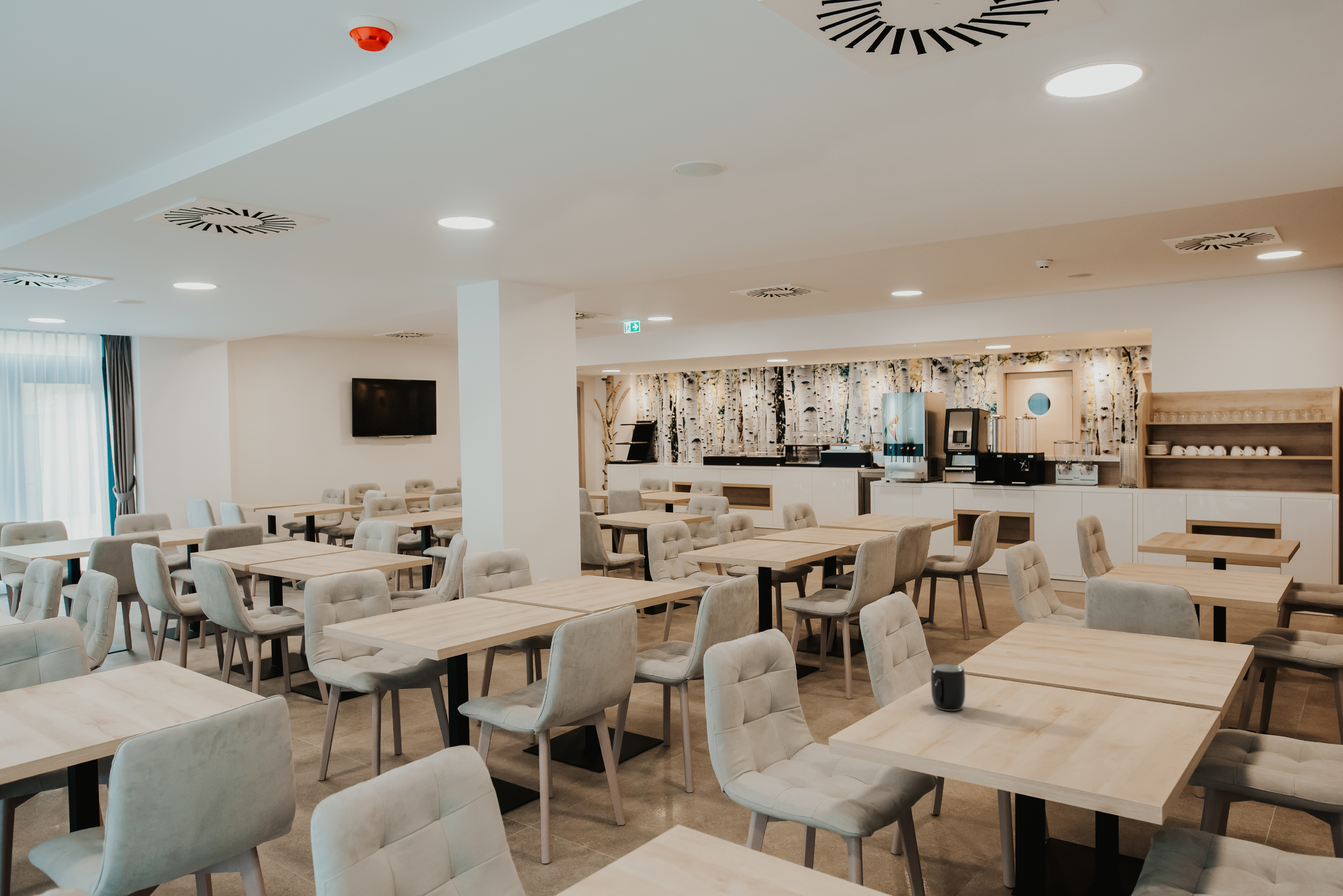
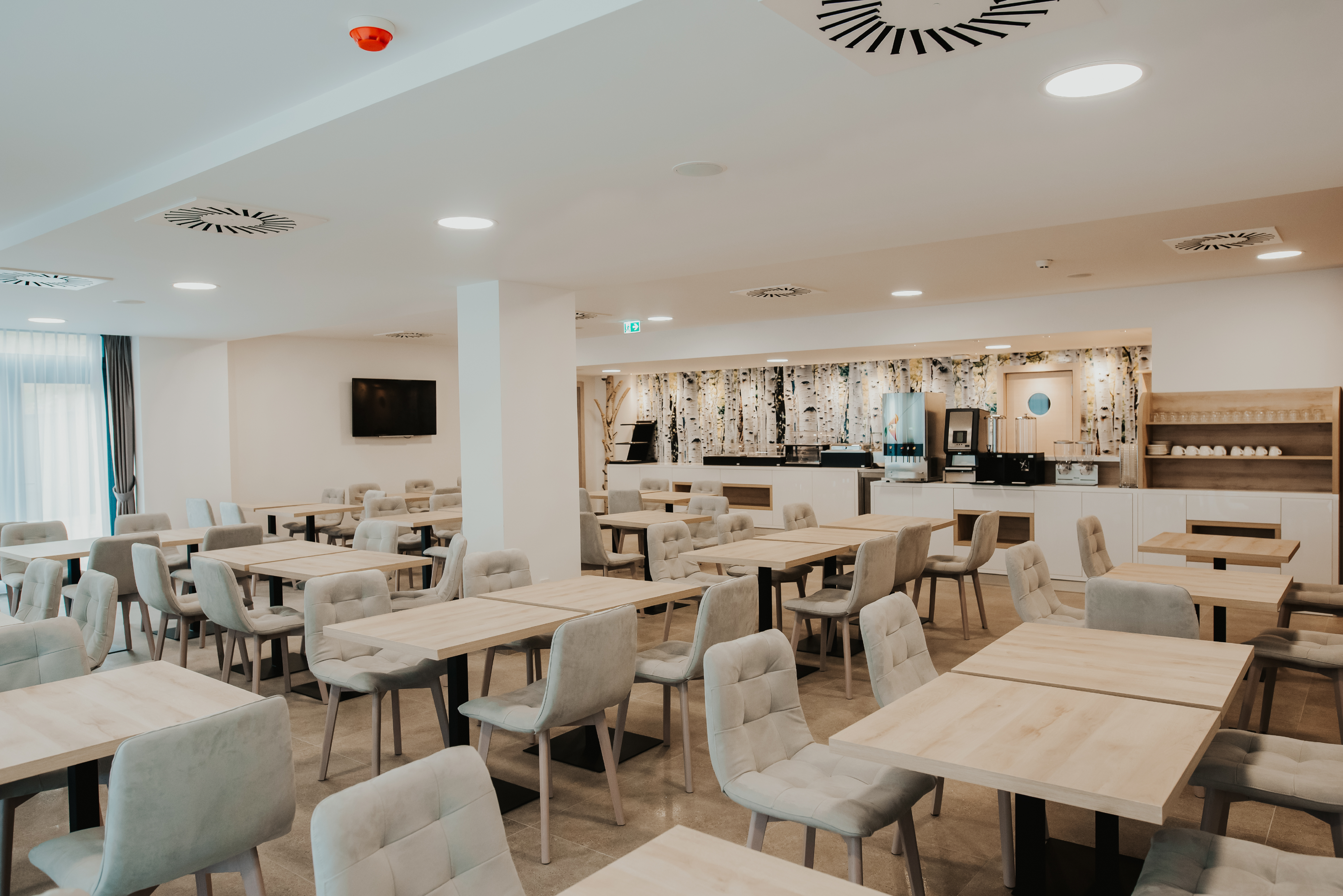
- mug [931,663,966,711]
